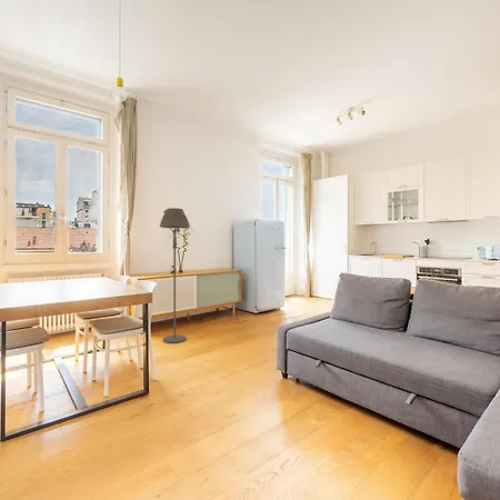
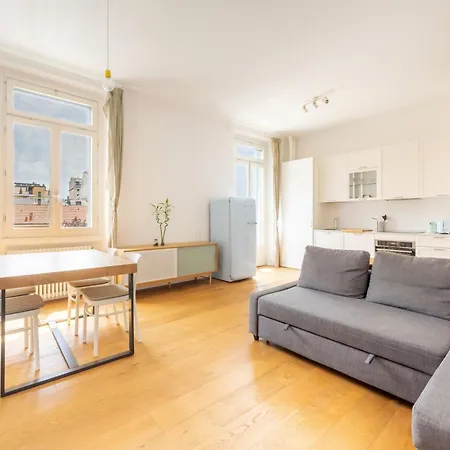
- floor lamp [159,207,191,344]
